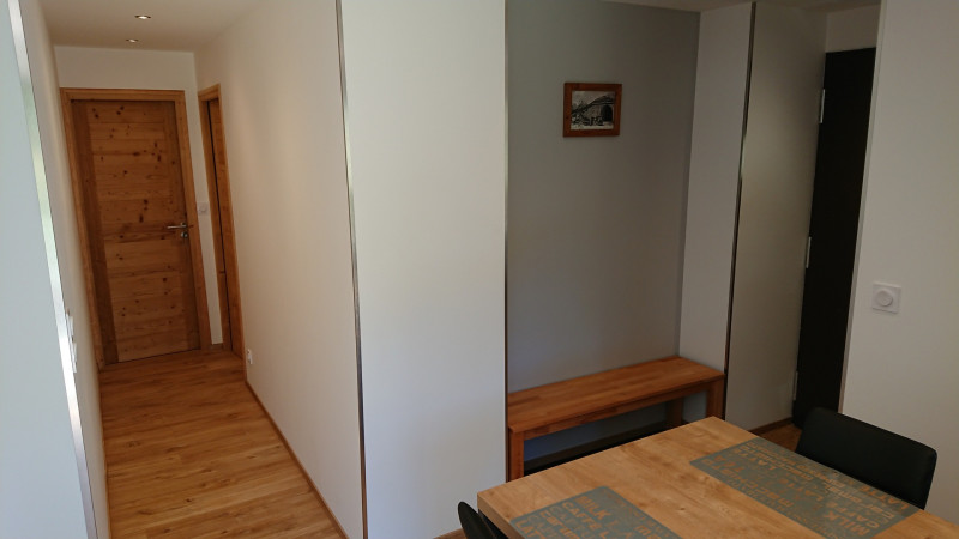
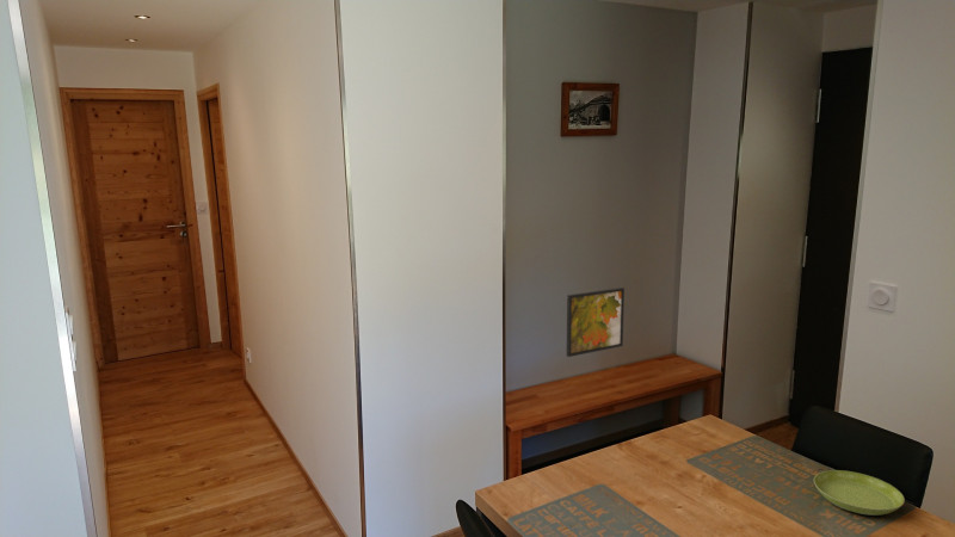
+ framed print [566,286,626,358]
+ saucer [813,469,906,517]
